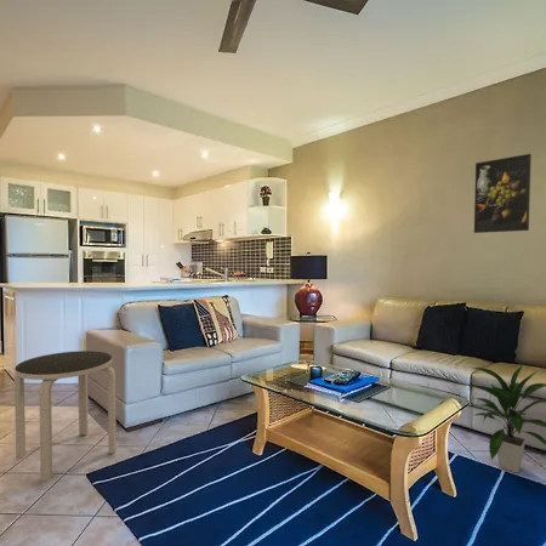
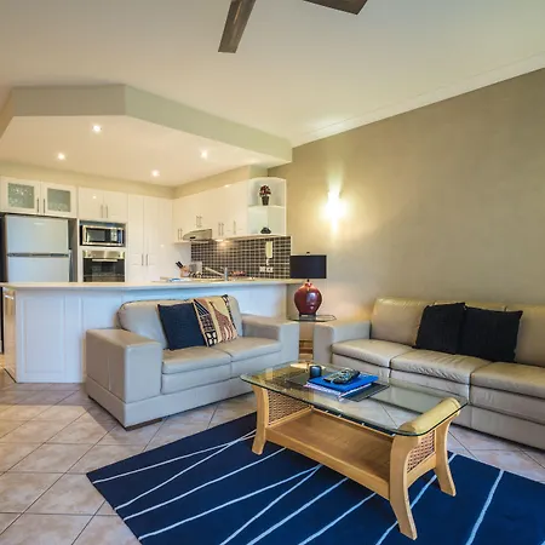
- side table [13,349,118,482]
- indoor plant [466,363,546,474]
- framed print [473,153,533,234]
